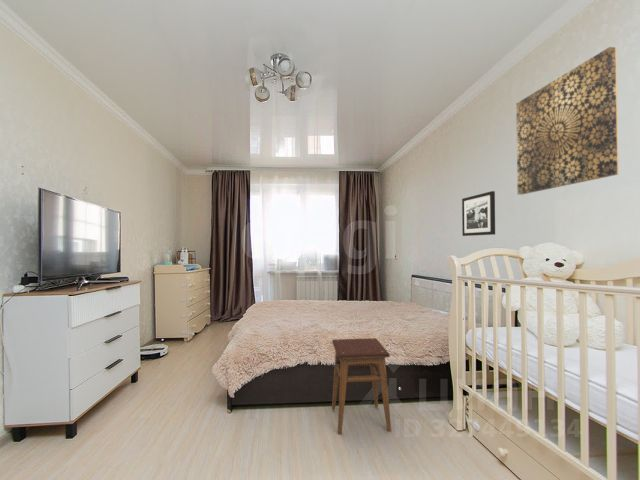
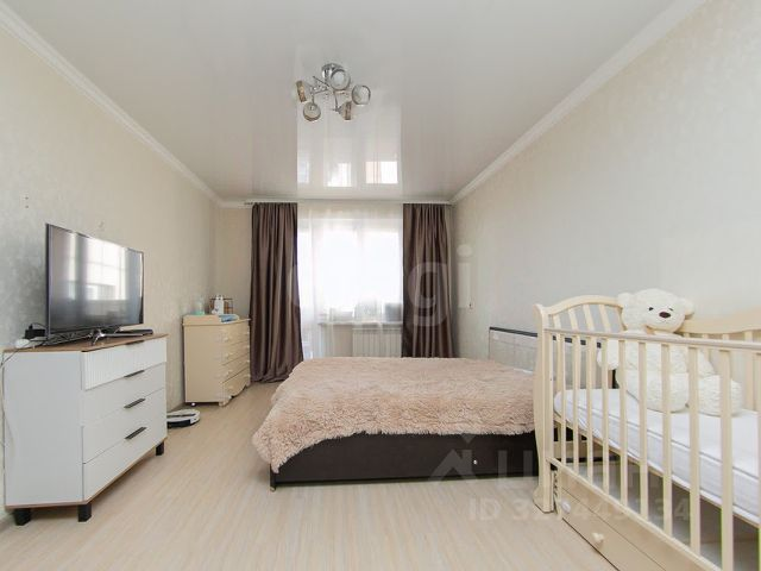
- stool [331,337,392,436]
- picture frame [461,190,496,237]
- wall art [515,46,620,196]
